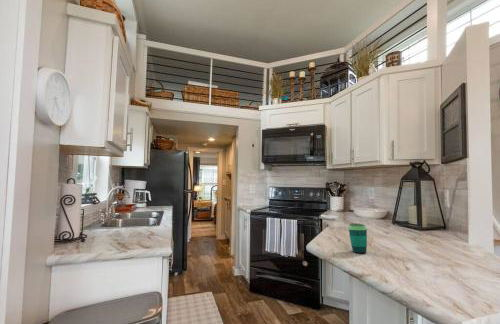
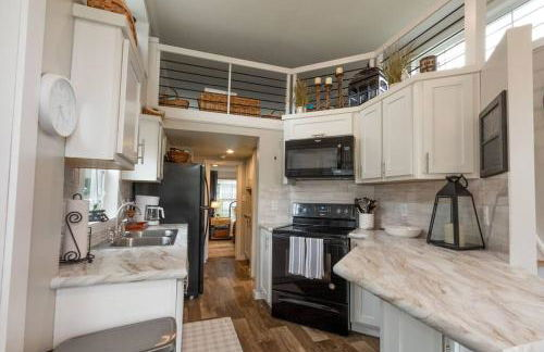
- cup [347,222,368,255]
